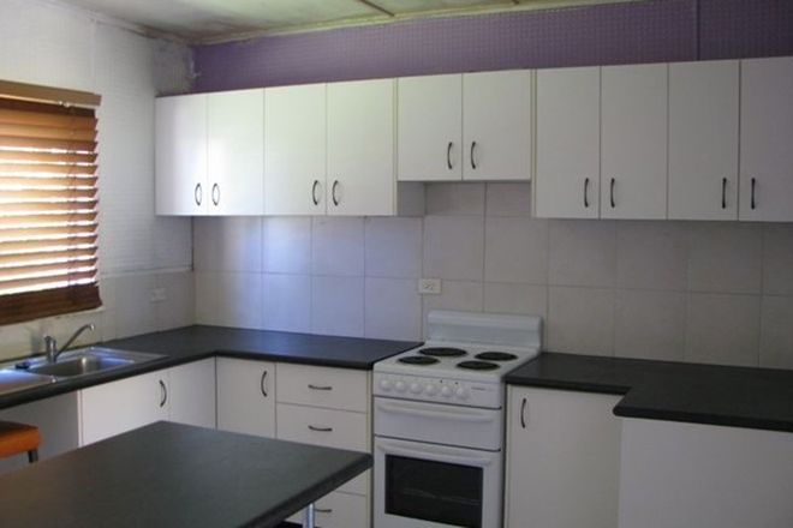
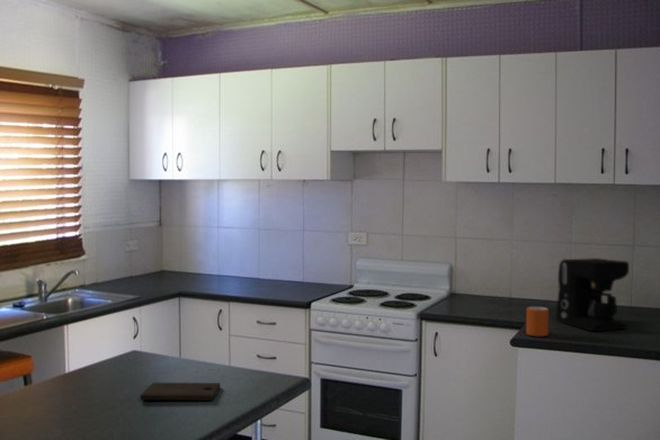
+ mug [525,306,550,338]
+ cutting board [139,382,221,402]
+ coffee maker [556,257,630,332]
